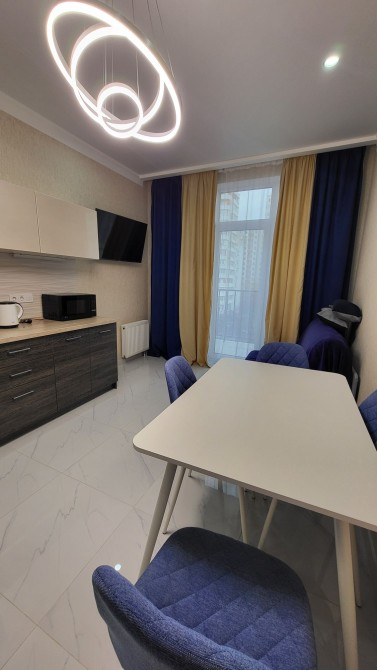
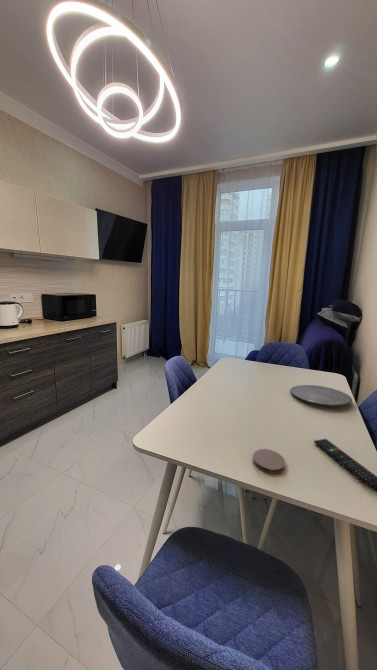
+ remote control [313,438,377,493]
+ coaster [252,448,286,475]
+ plate [289,384,353,407]
